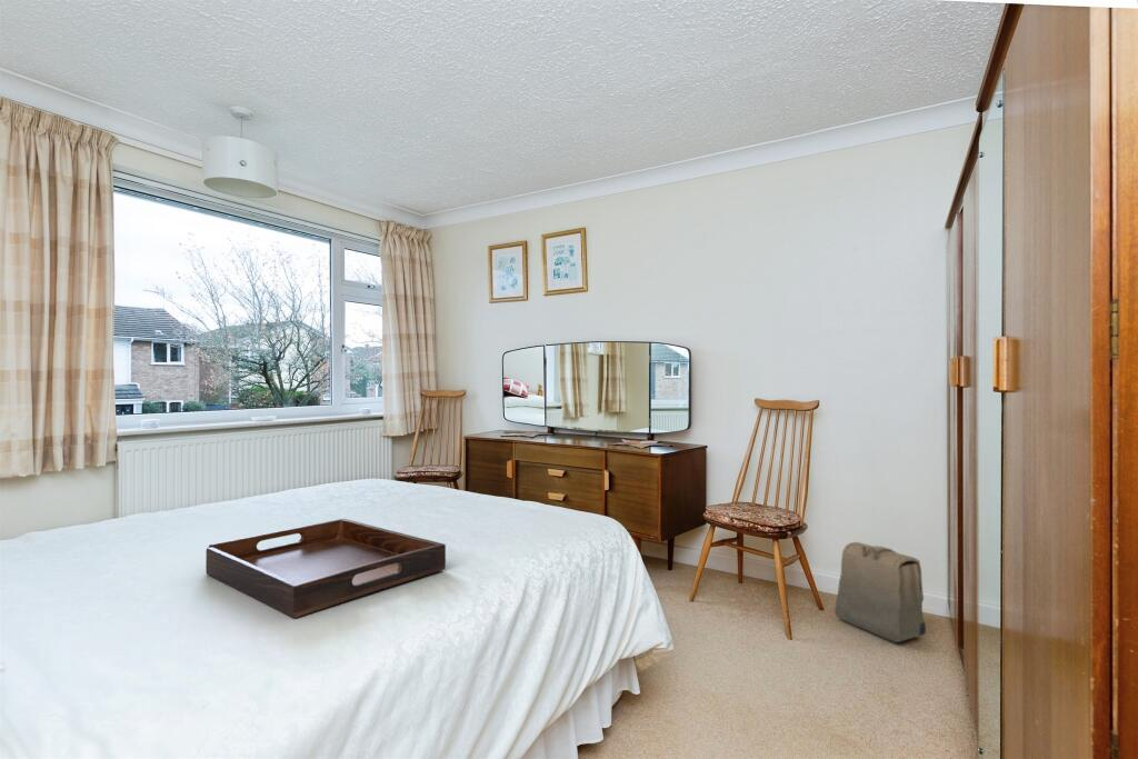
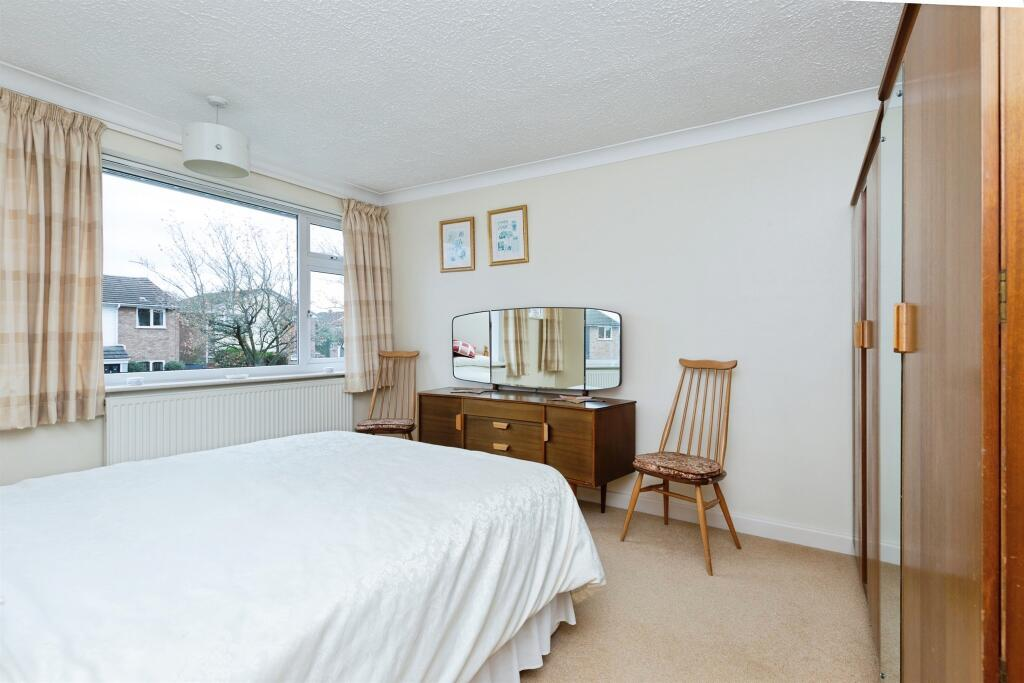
- backpack [833,541,927,643]
- serving tray [204,518,447,619]
